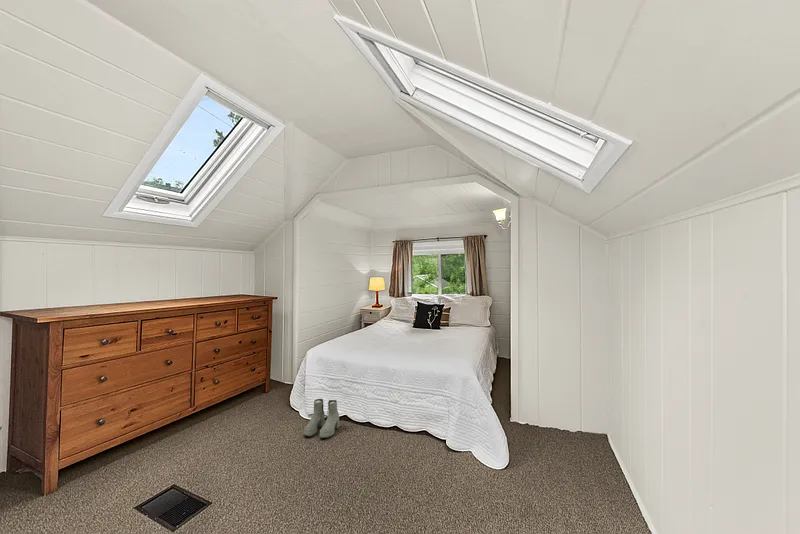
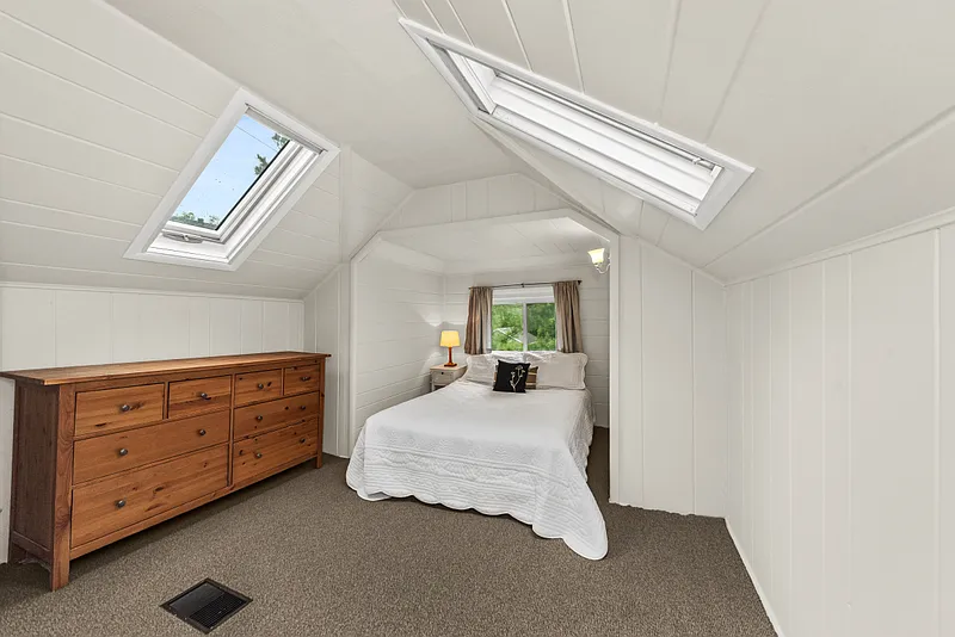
- boots [303,398,340,439]
